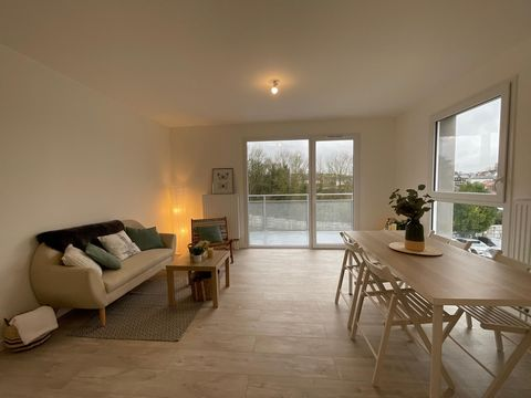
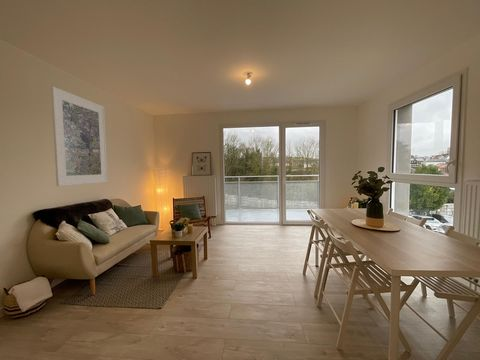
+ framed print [50,85,108,187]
